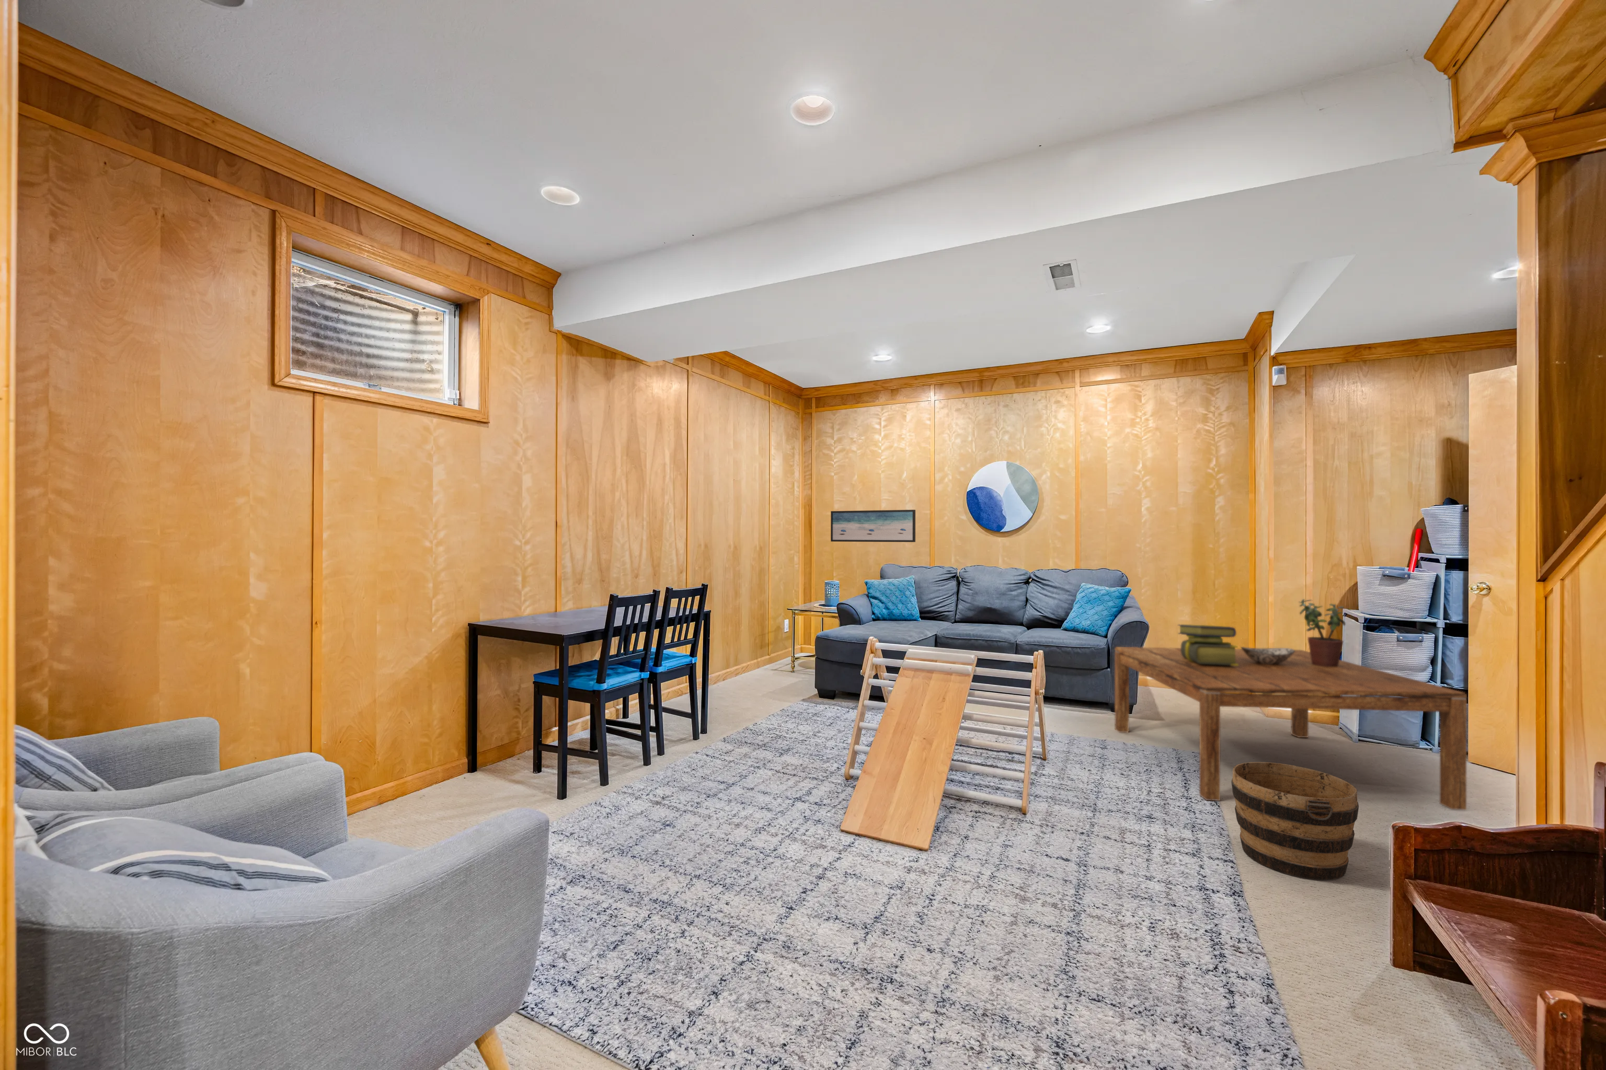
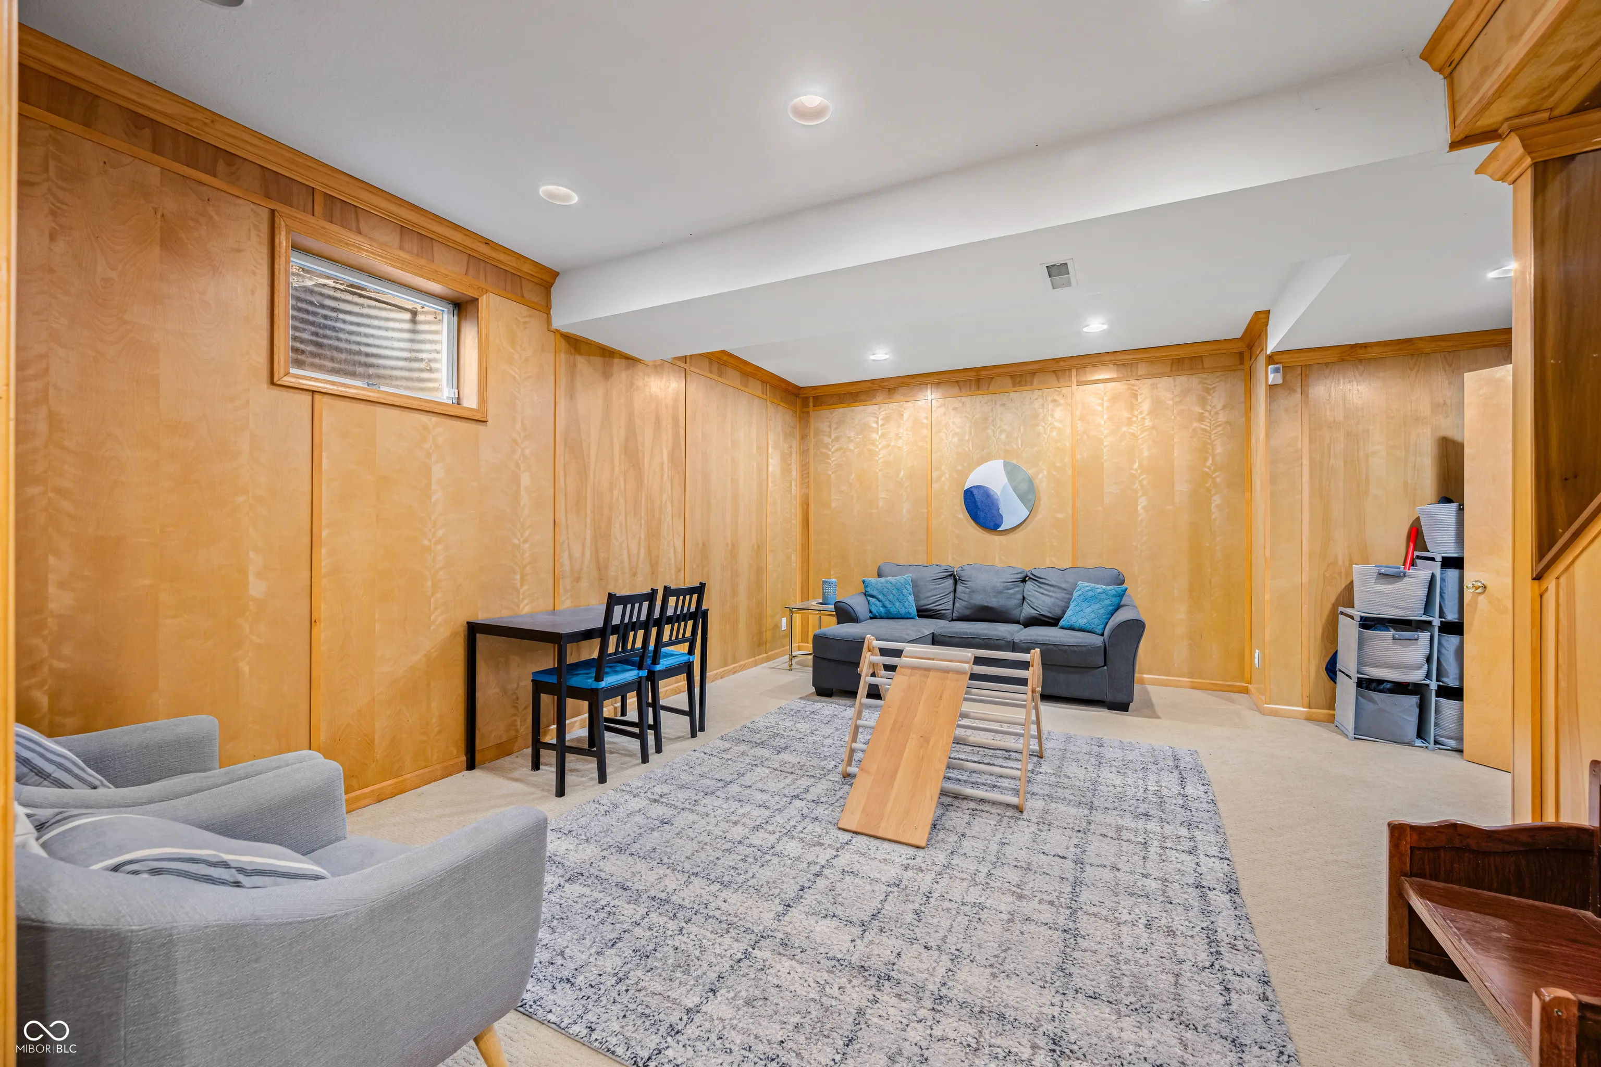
- stack of books [1177,623,1238,665]
- coffee table [1115,646,1467,811]
- bucket [1231,762,1360,880]
- wall art [830,510,917,543]
- potted plant [1298,598,1347,668]
- decorative bowl [1240,646,1295,664]
